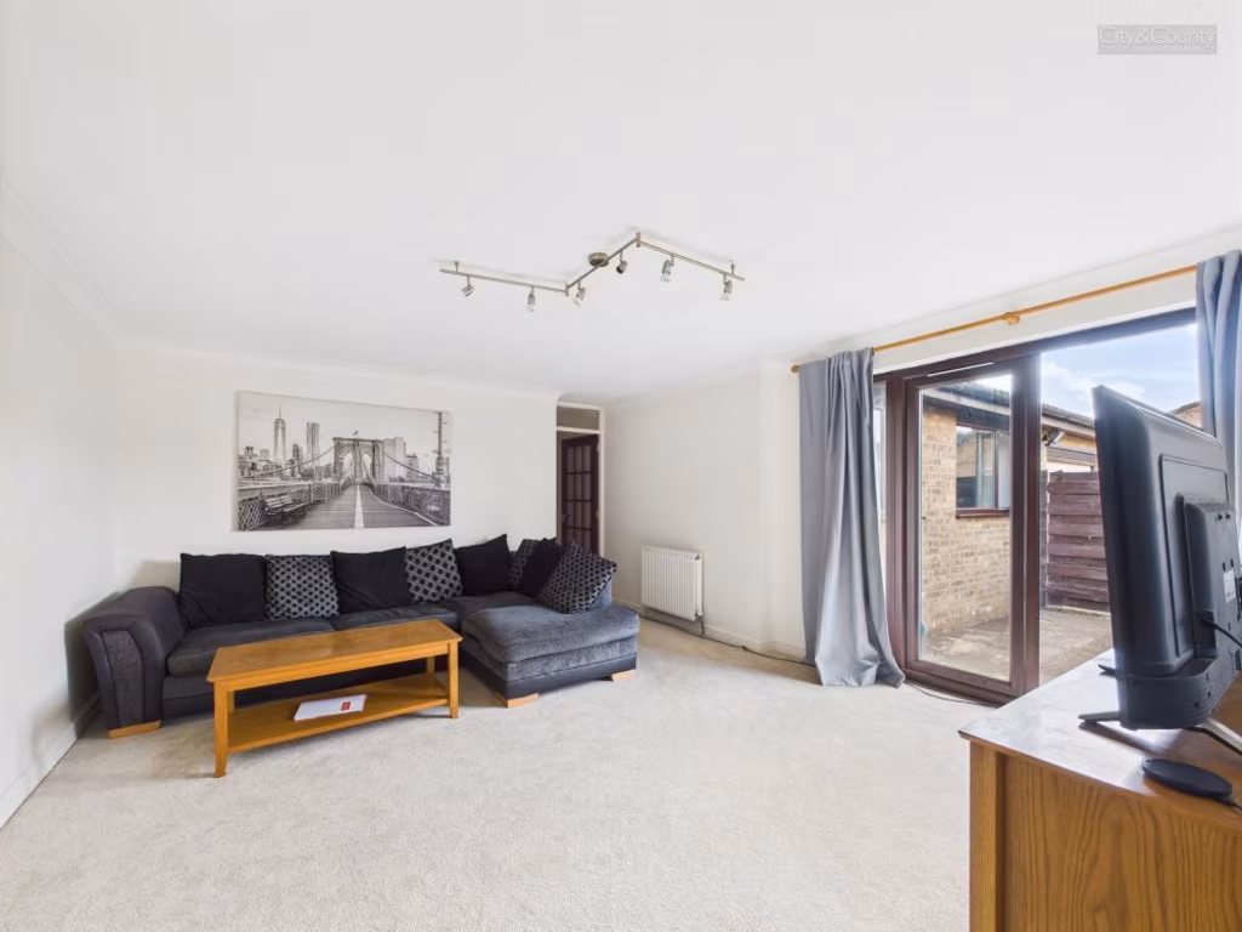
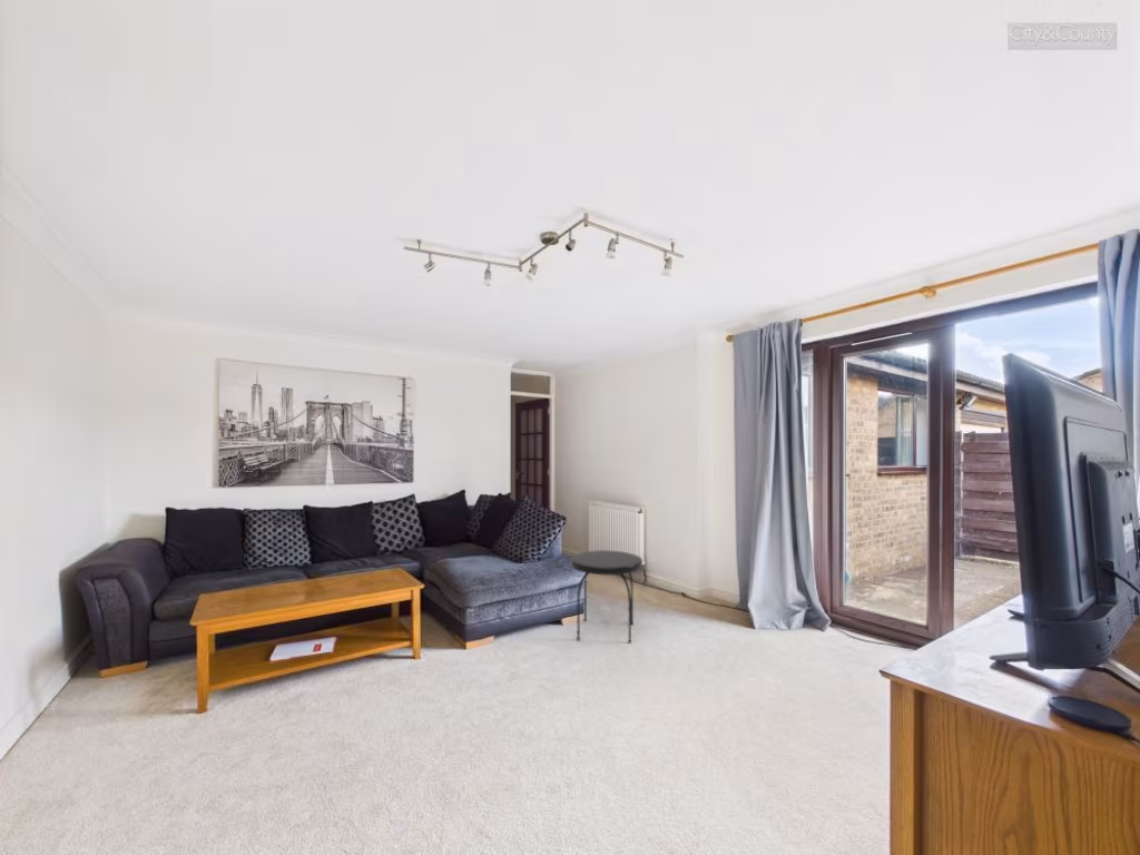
+ side table [569,549,643,645]
